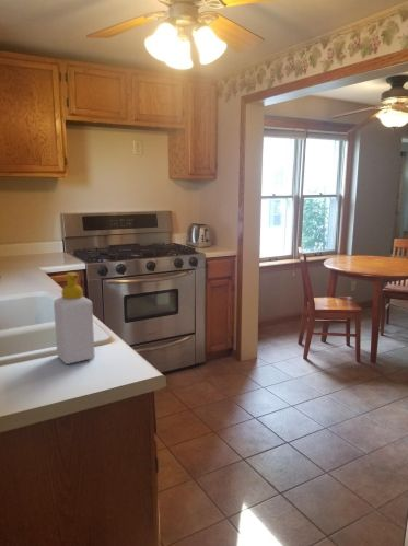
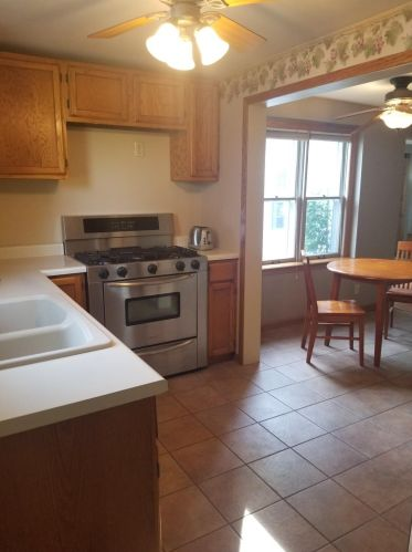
- soap bottle [53,271,95,365]
